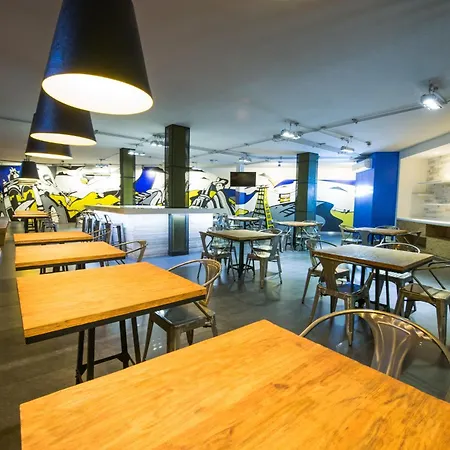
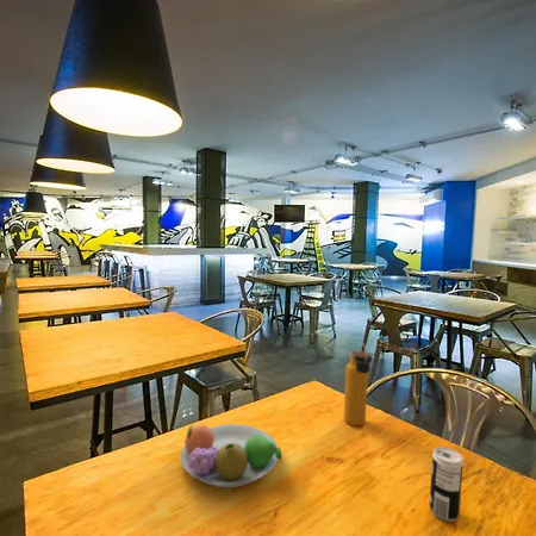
+ water bottle [343,342,373,426]
+ fruit bowl [180,423,282,488]
+ beverage can [429,445,465,523]
